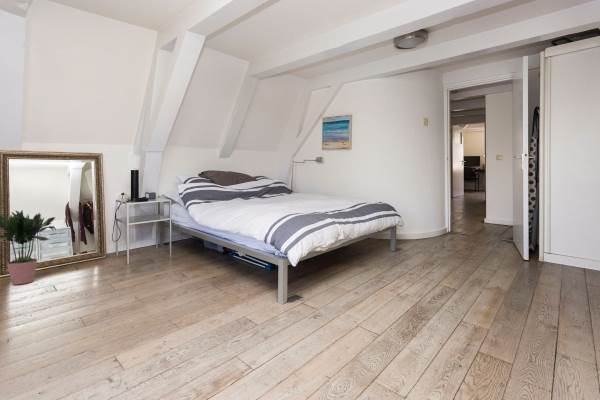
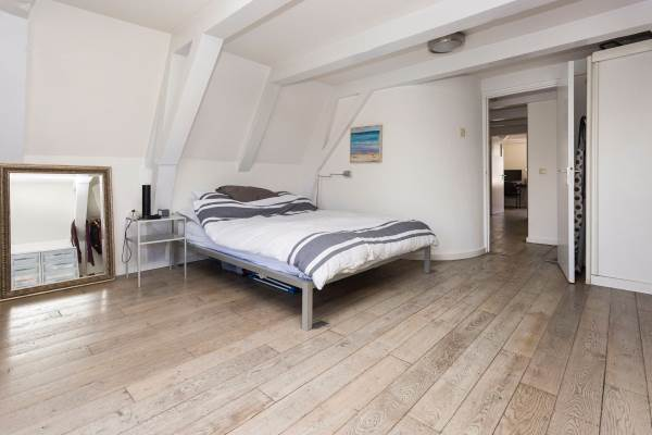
- potted plant [0,209,57,286]
